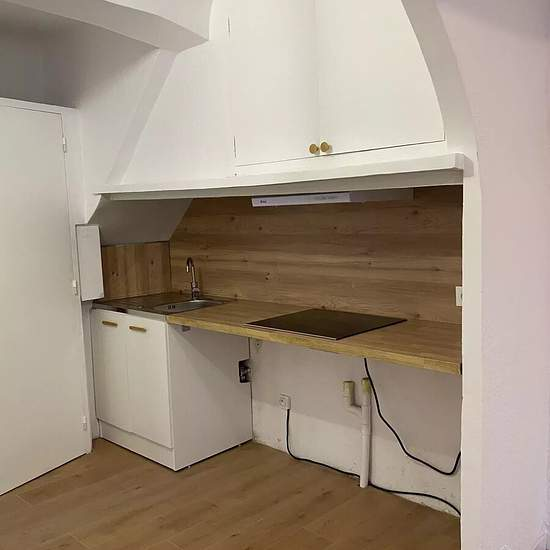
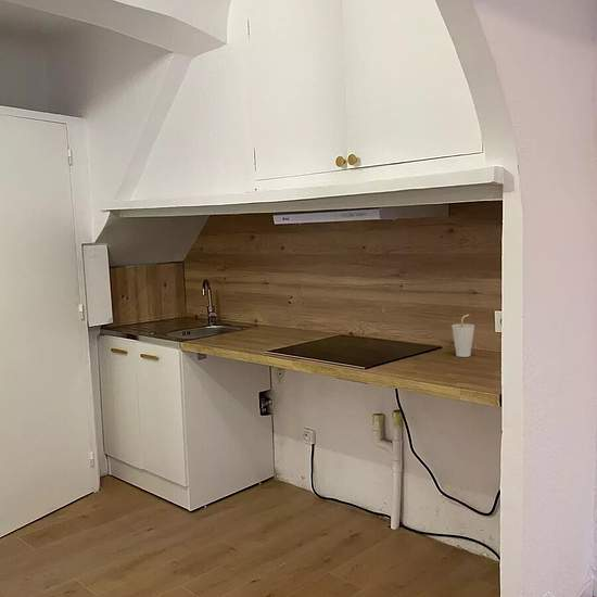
+ cup [450,314,475,358]
